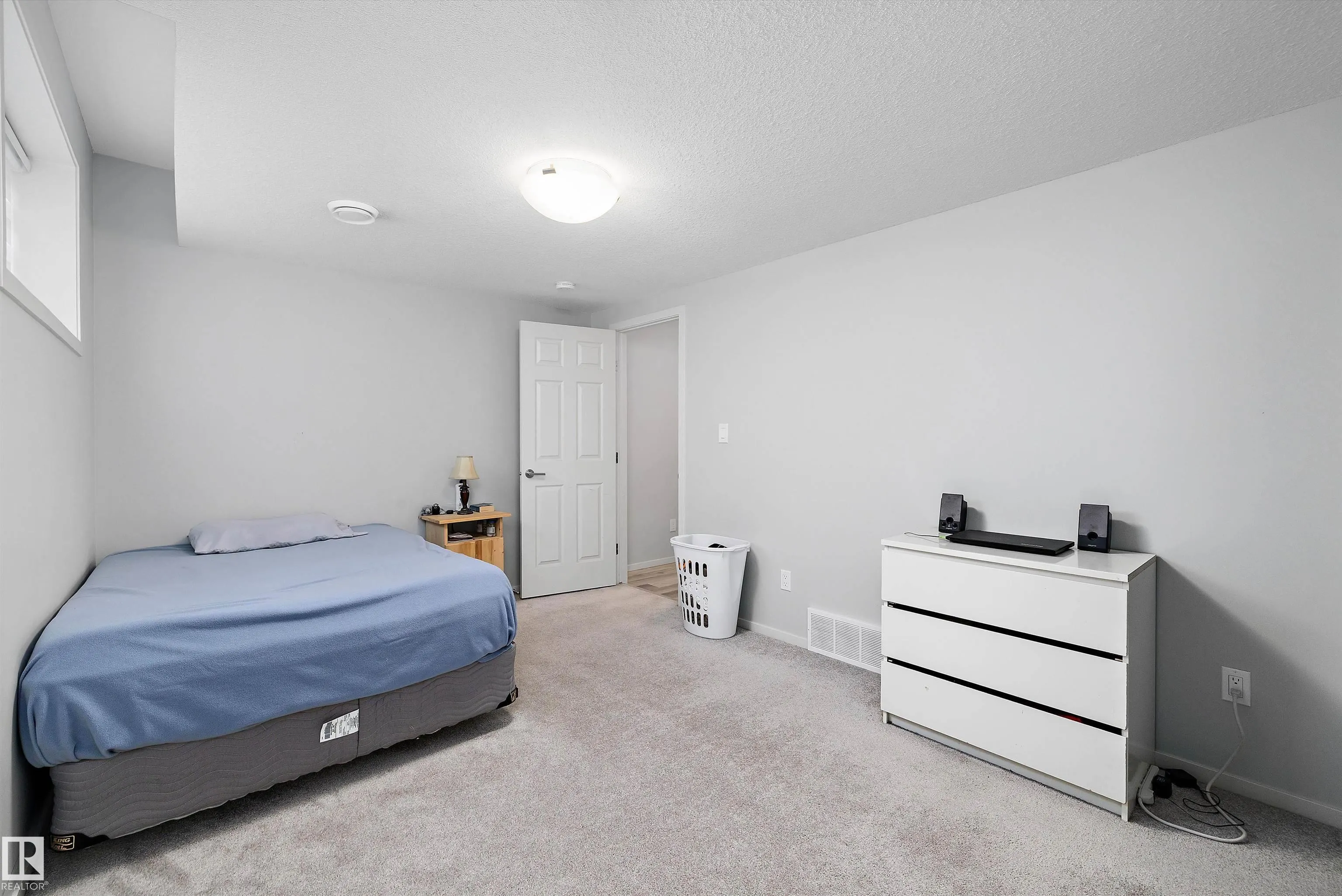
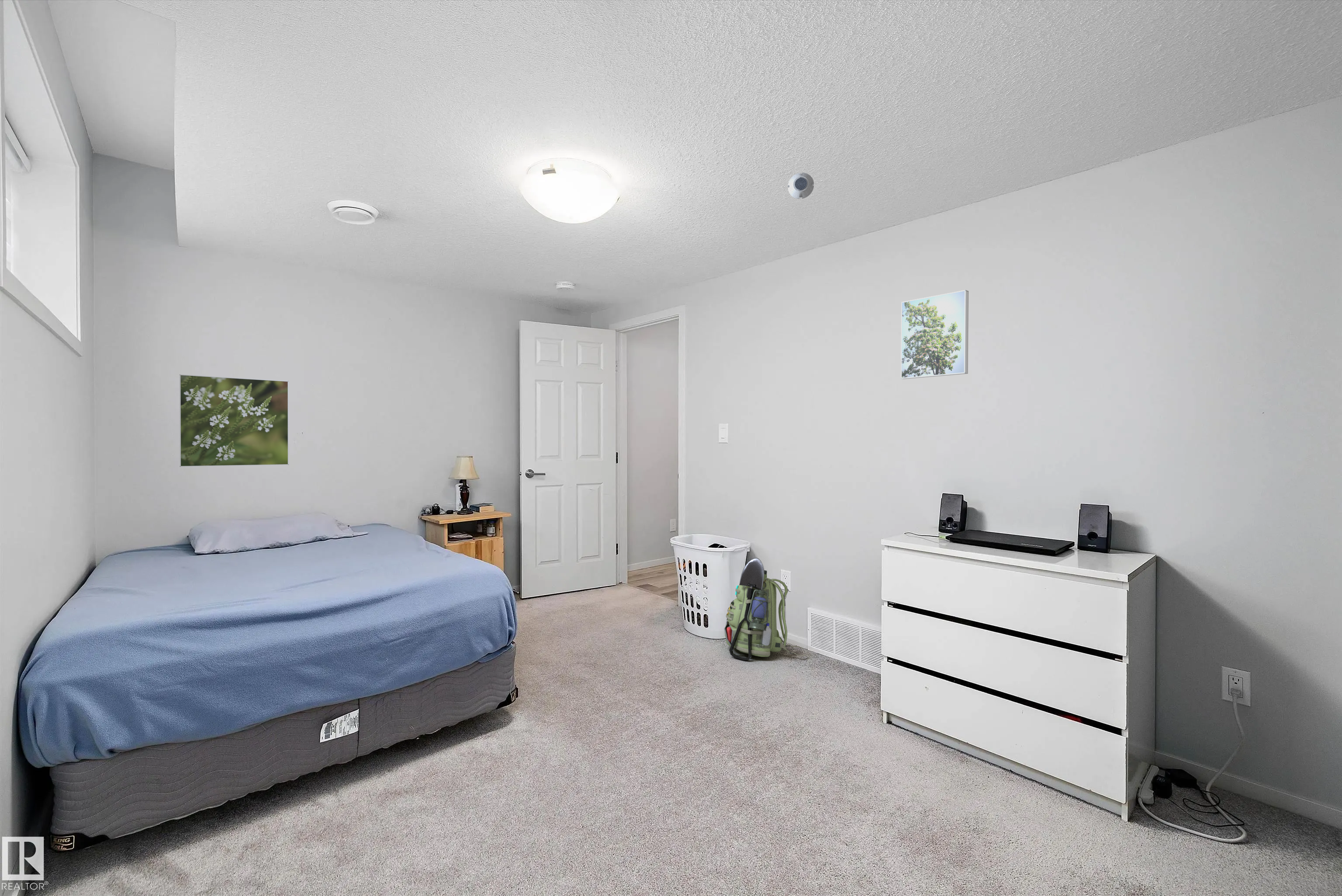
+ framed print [179,374,289,467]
+ smoke detector [788,172,814,200]
+ backpack [724,558,806,661]
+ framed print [900,289,969,379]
